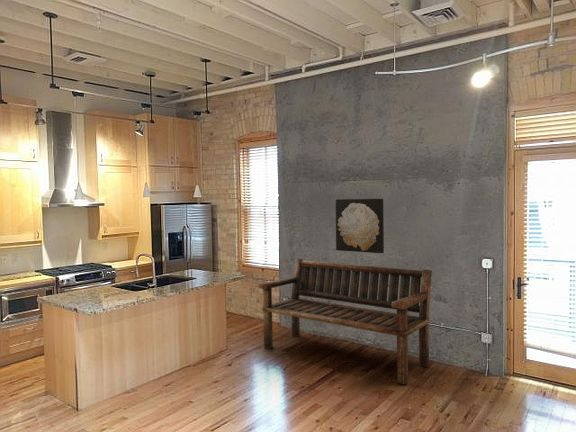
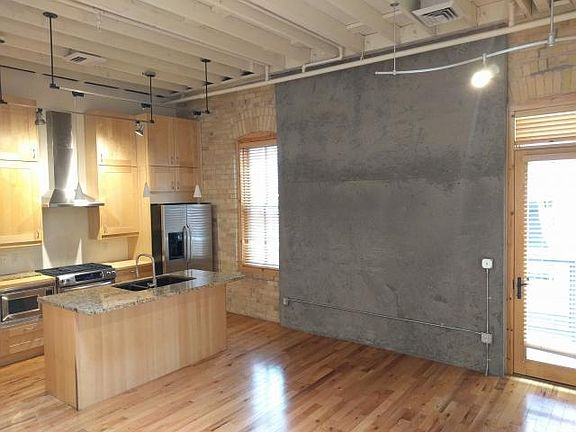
- wall art [334,198,385,254]
- bench [257,258,433,385]
